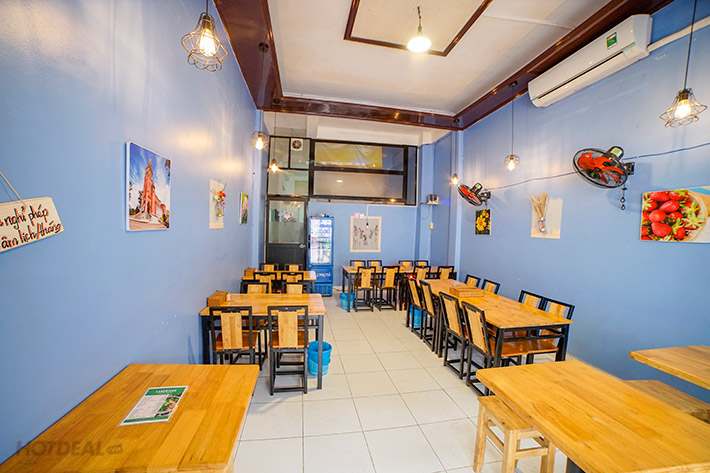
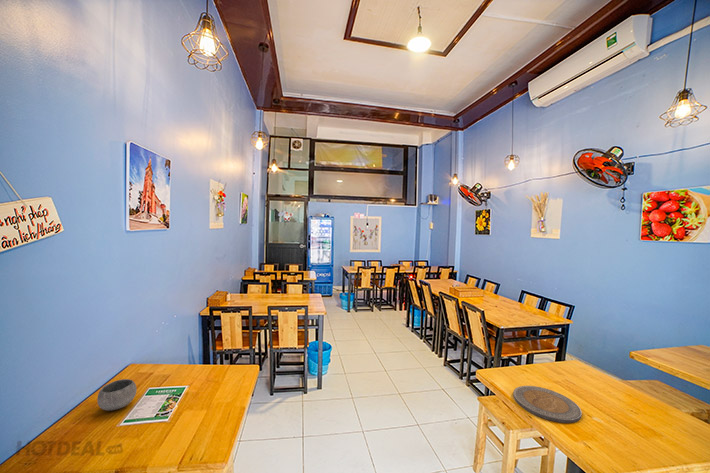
+ bowl [96,378,137,412]
+ plate [512,385,583,424]
